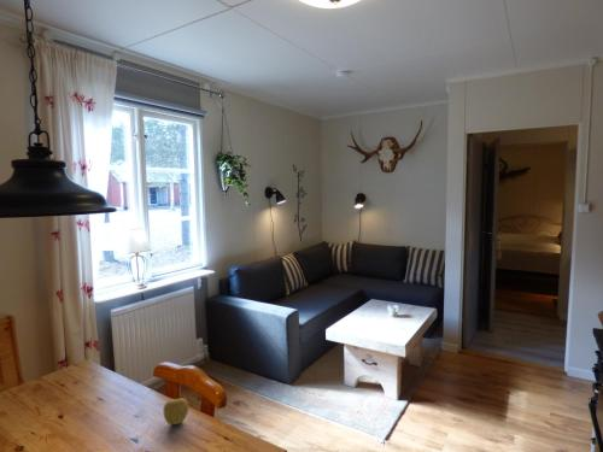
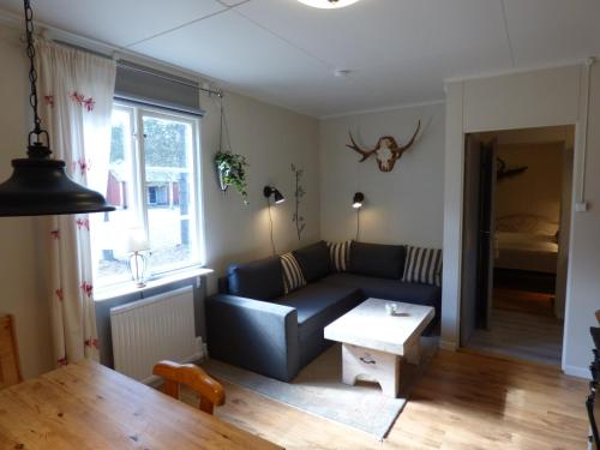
- apple [163,397,189,425]
